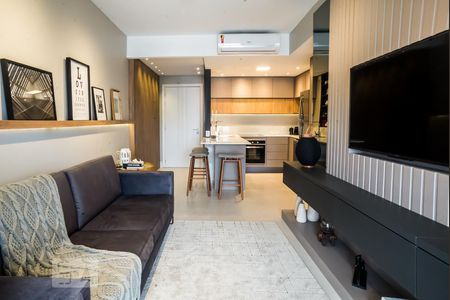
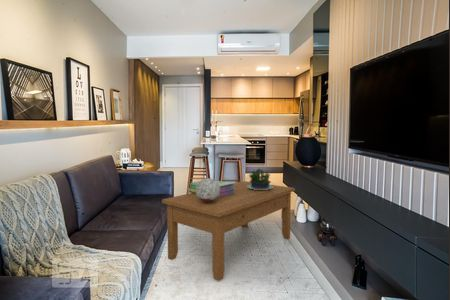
+ coffee table [161,180,296,282]
+ potted plant [247,168,273,190]
+ decorative sphere [196,177,220,203]
+ stack of books [188,180,235,197]
